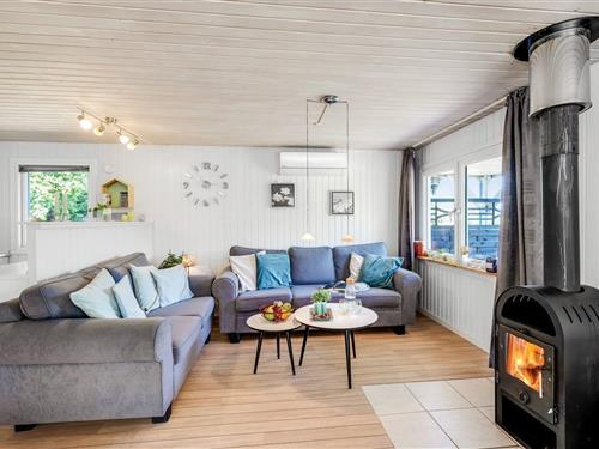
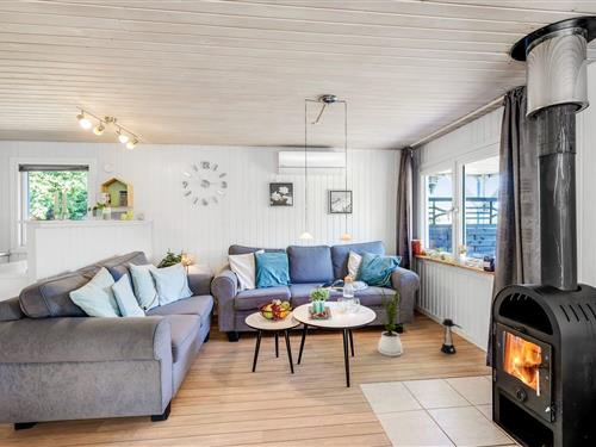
+ lantern [440,317,464,355]
+ house plant [374,284,408,358]
